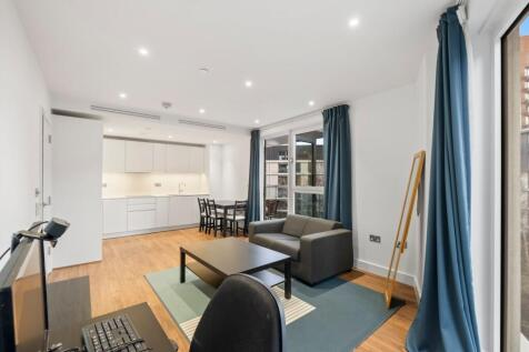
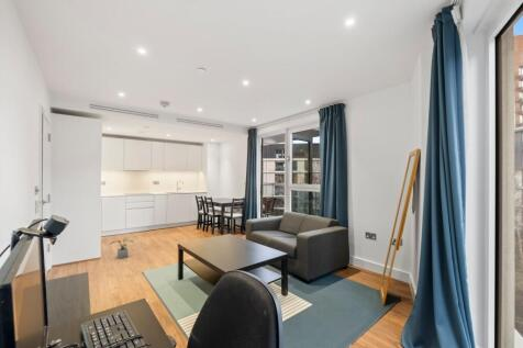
+ potted plant [109,238,135,260]
